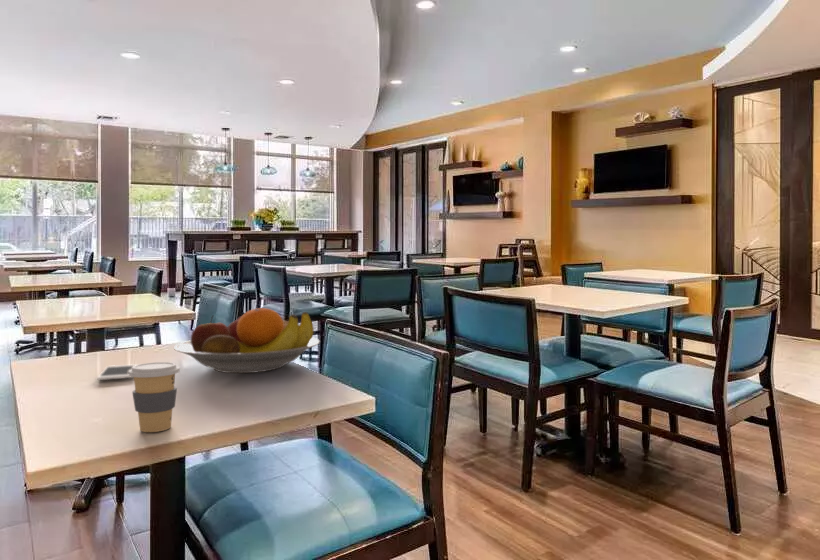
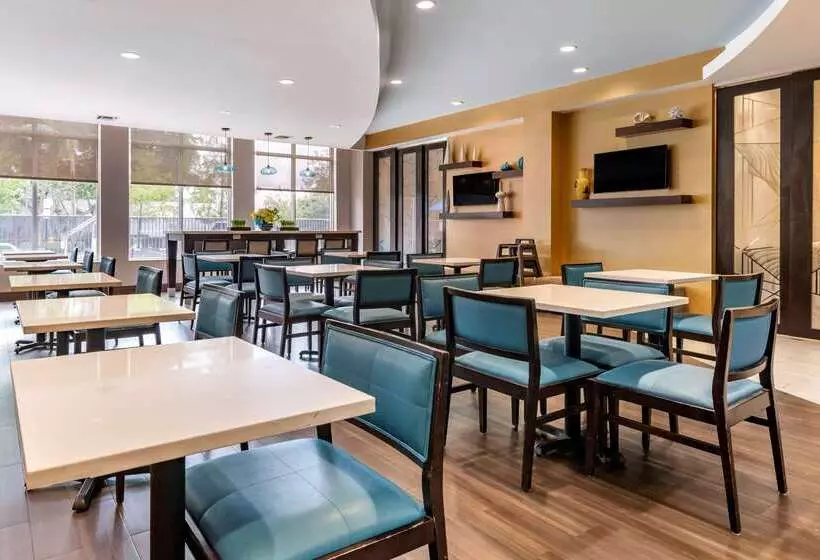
- coffee cup [128,361,181,433]
- cell phone [96,363,140,381]
- fruit bowl [173,307,321,374]
